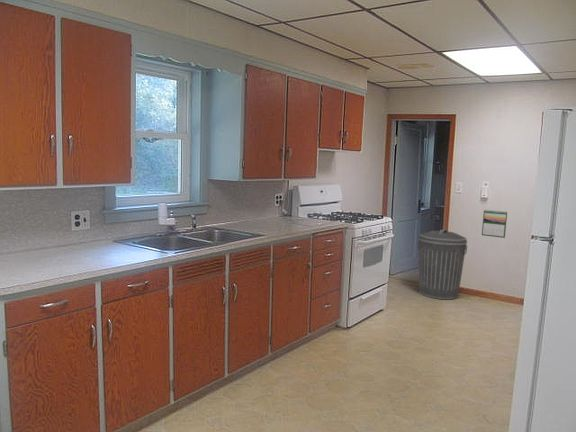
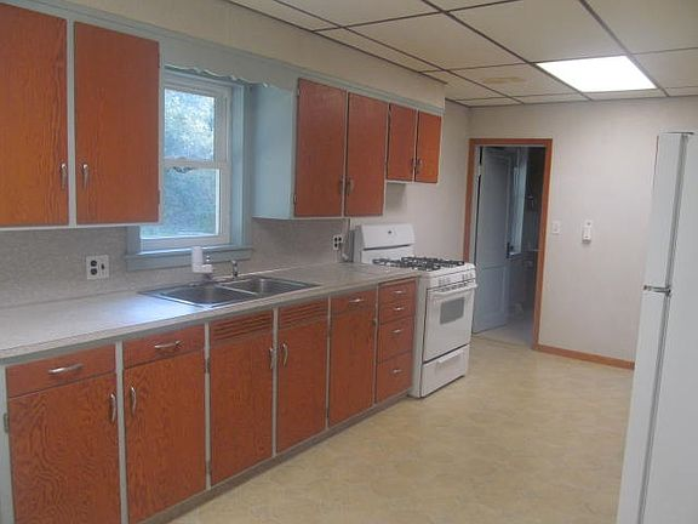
- trash can [417,228,468,300]
- calendar [481,209,508,239]
